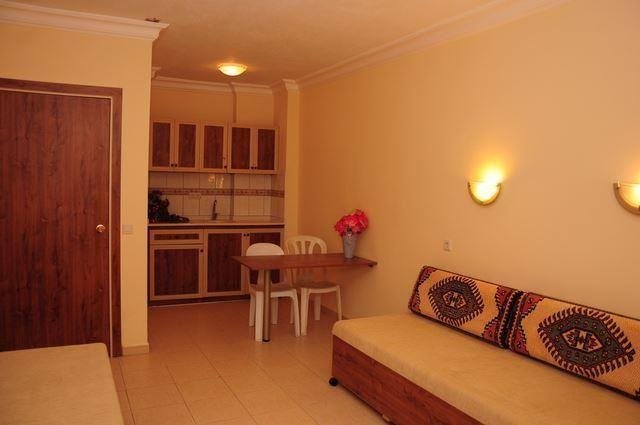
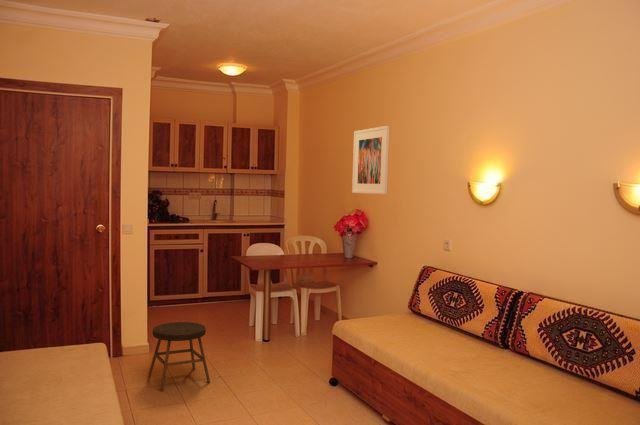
+ stool [148,321,211,391]
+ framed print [351,125,390,195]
